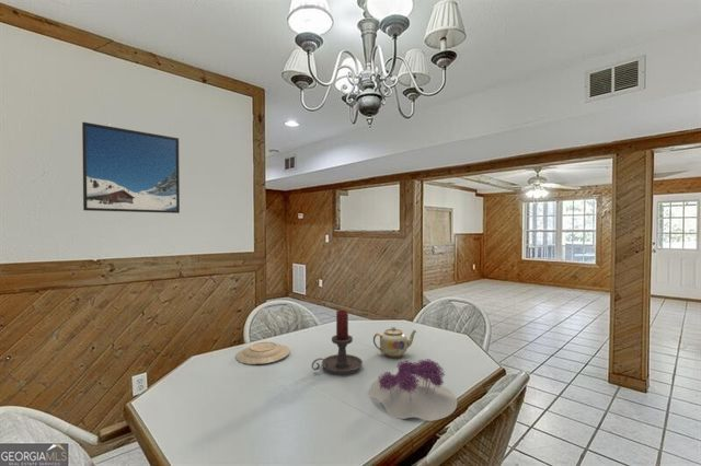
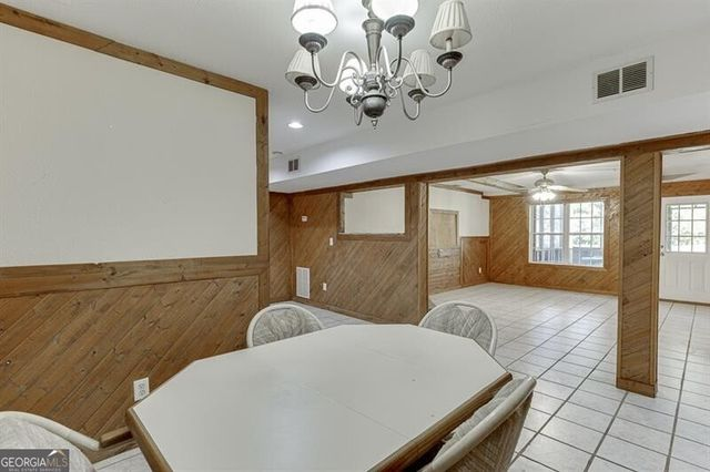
- teapot [372,326,418,359]
- candle holder [310,308,364,375]
- flower [369,358,458,422]
- plate [234,341,291,365]
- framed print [81,121,181,214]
